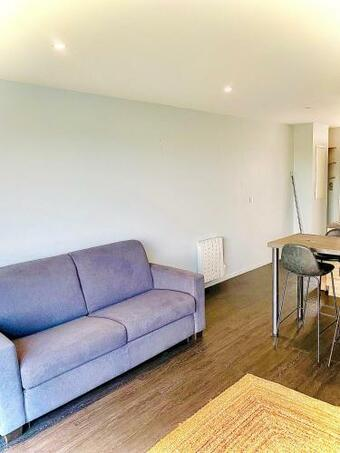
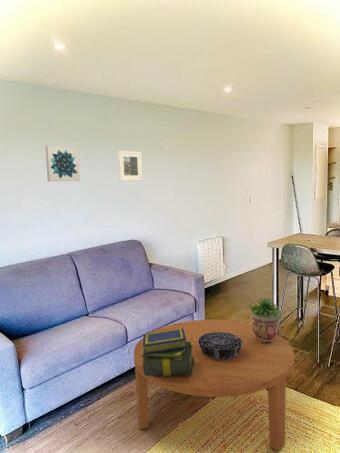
+ potted plant [246,296,285,342]
+ stack of books [140,328,195,377]
+ wall art [44,144,81,182]
+ coffee table [133,319,295,452]
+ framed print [117,150,143,182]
+ decorative bowl [198,332,243,360]
